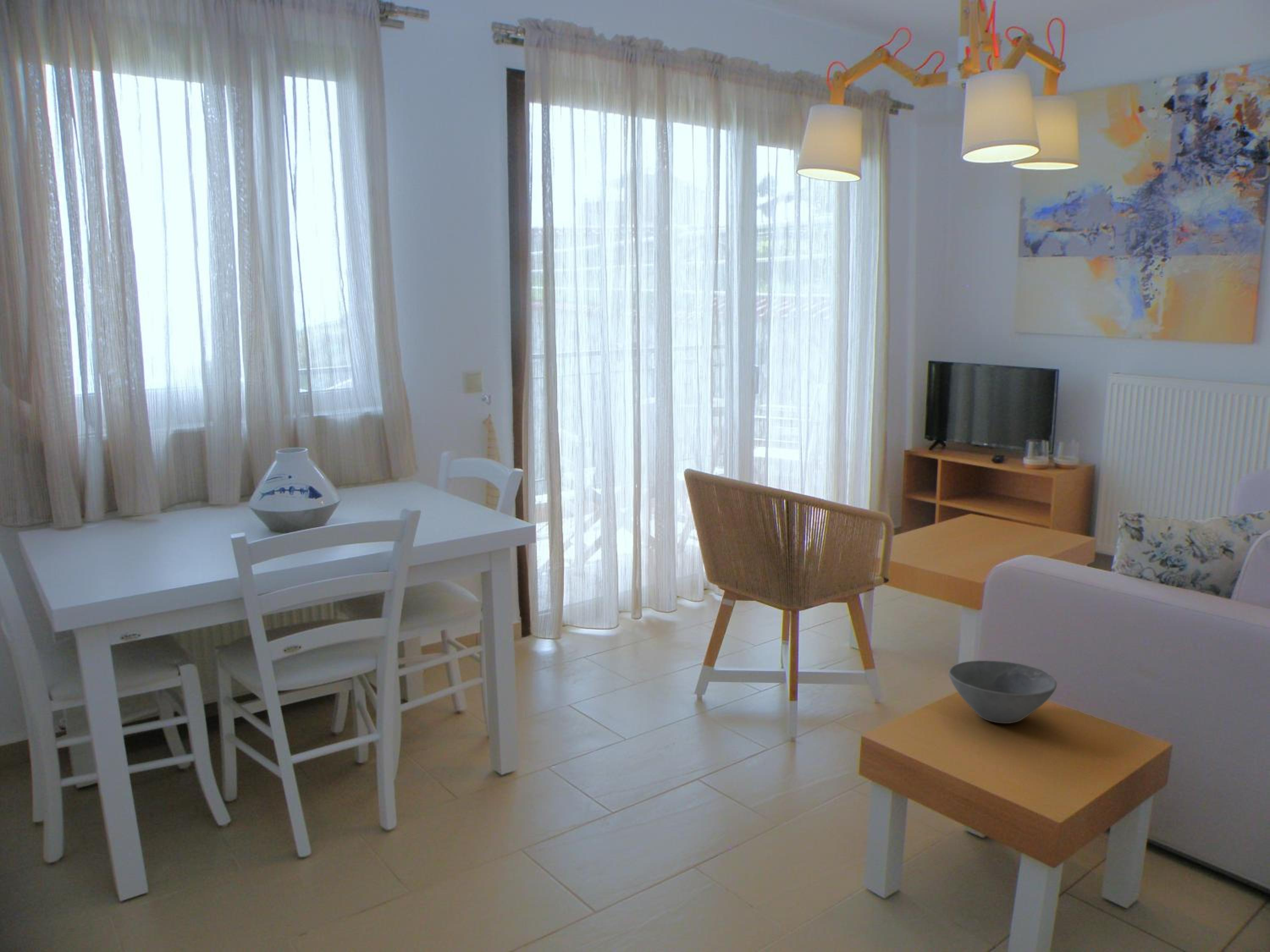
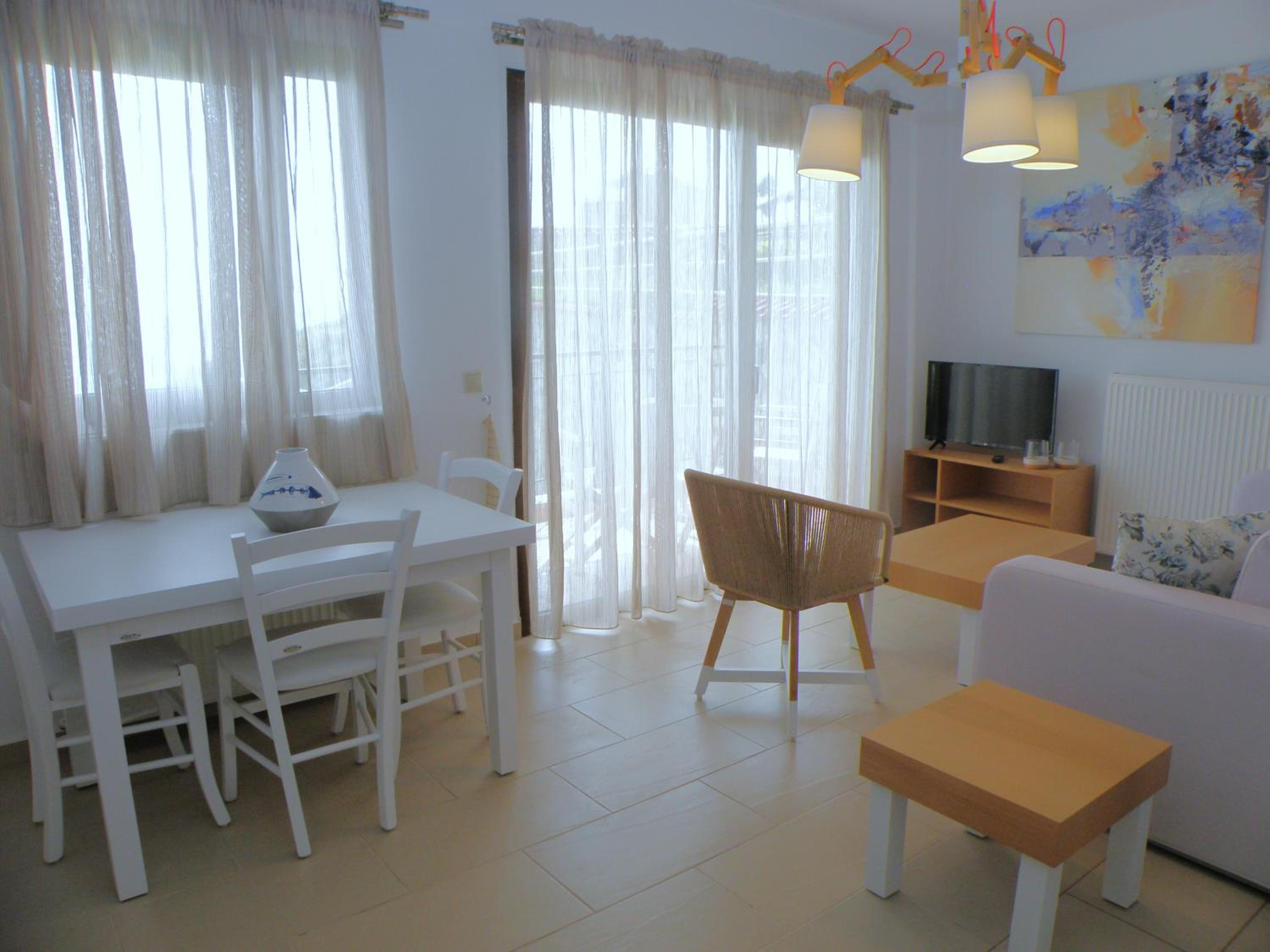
- bowl [948,660,1057,724]
